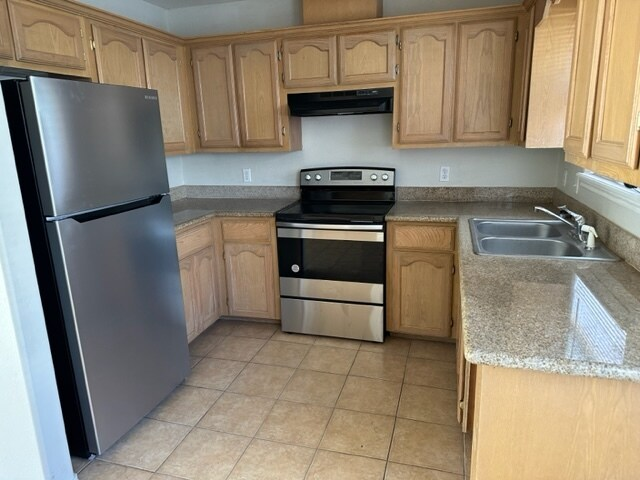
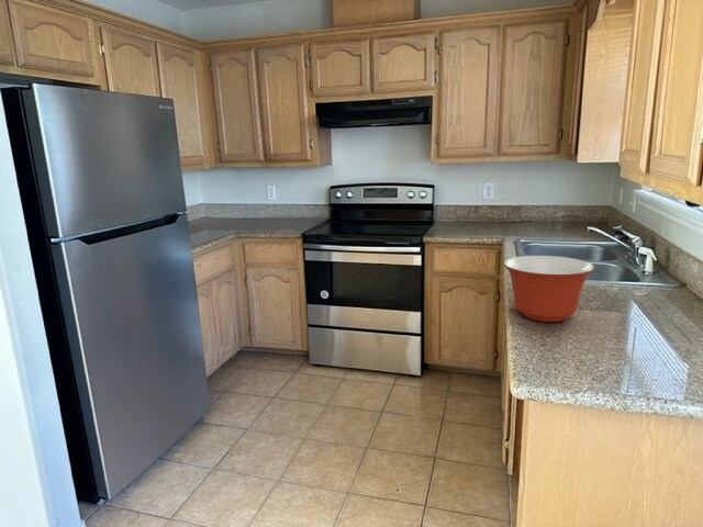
+ mixing bowl [502,255,595,323]
